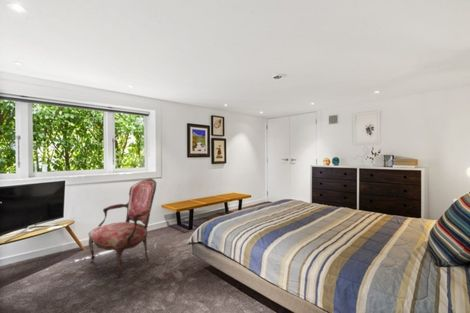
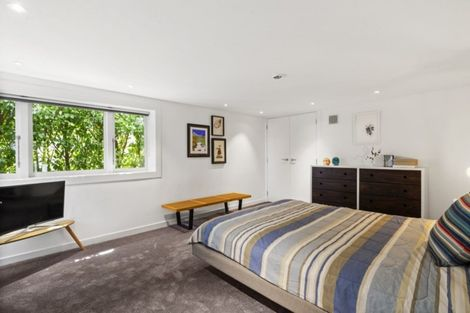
- armchair [88,178,158,279]
